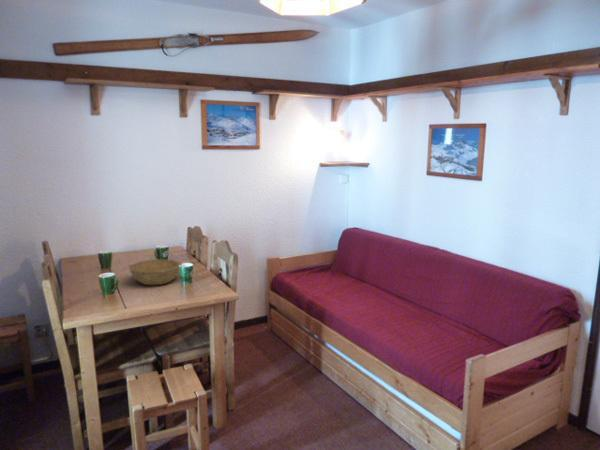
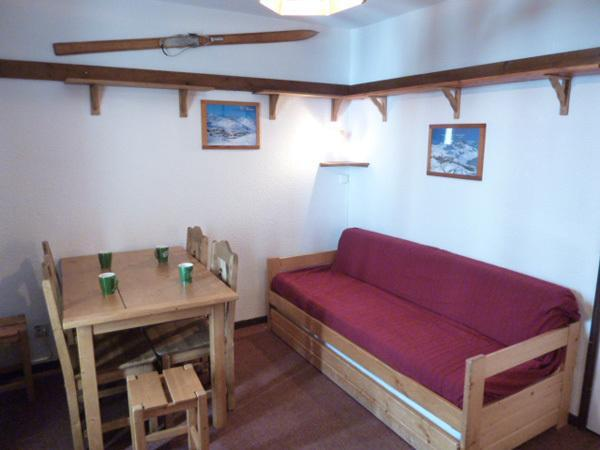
- bowl [128,258,183,286]
